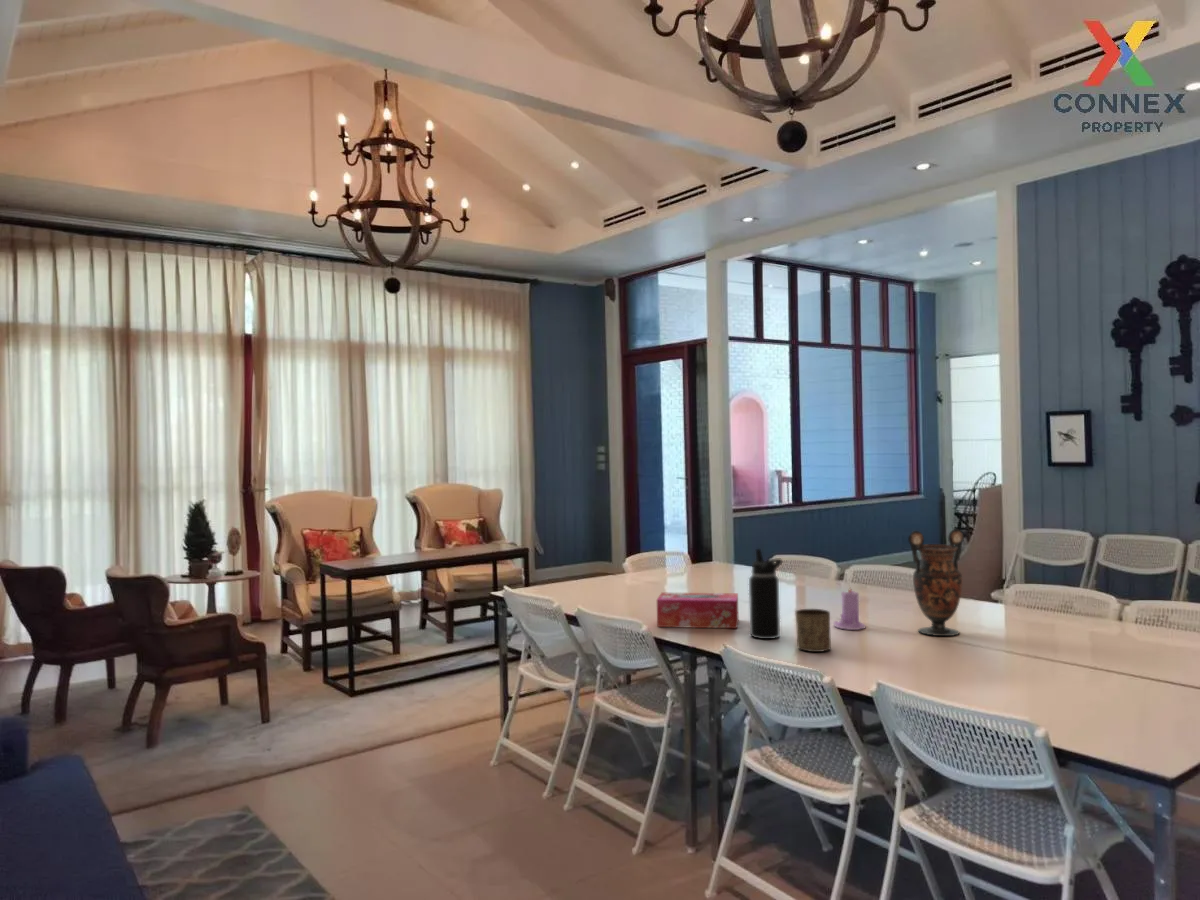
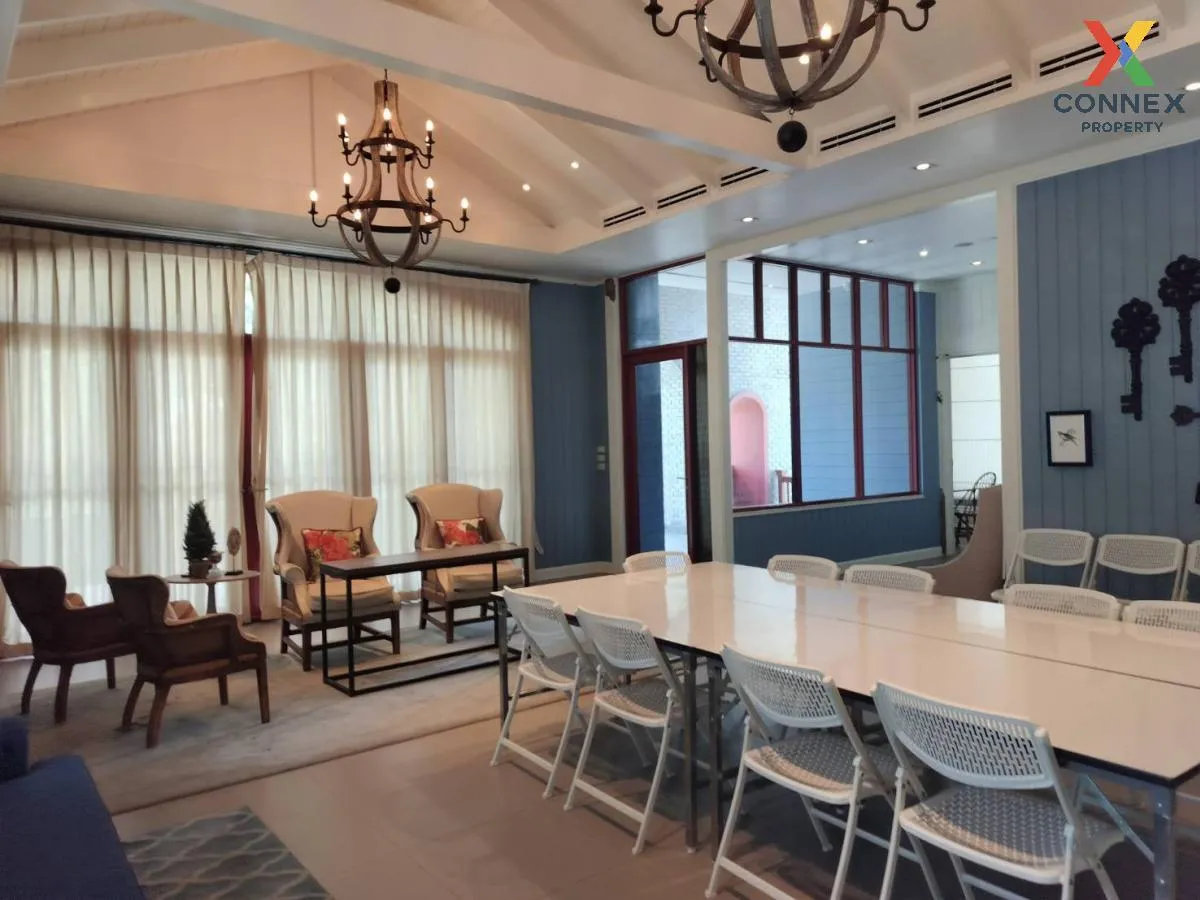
- candle [832,585,867,631]
- vase [907,528,965,637]
- tissue box [656,591,740,629]
- cup [794,608,832,653]
- water bottle [748,548,784,640]
